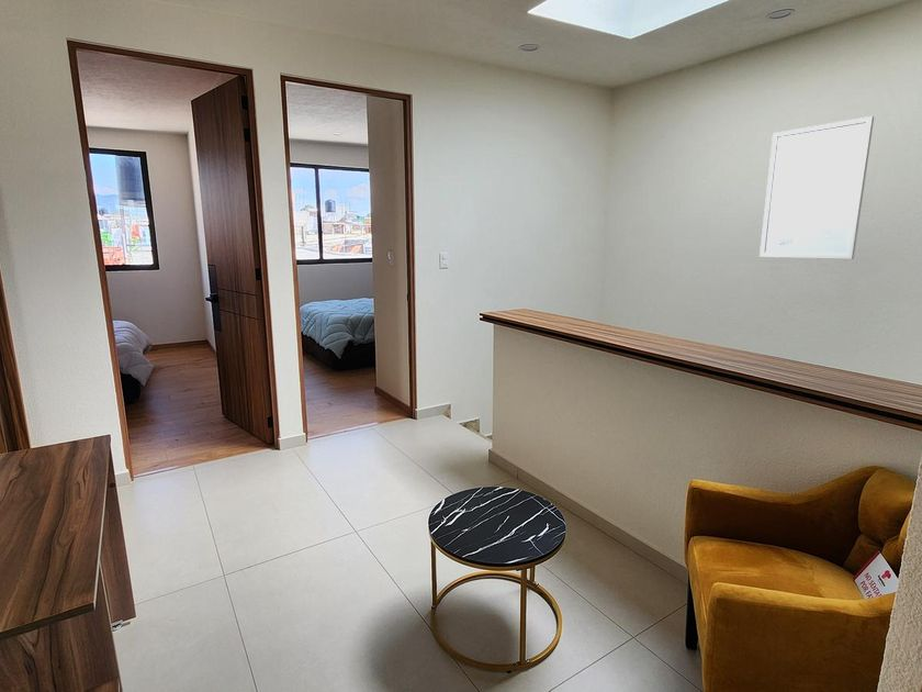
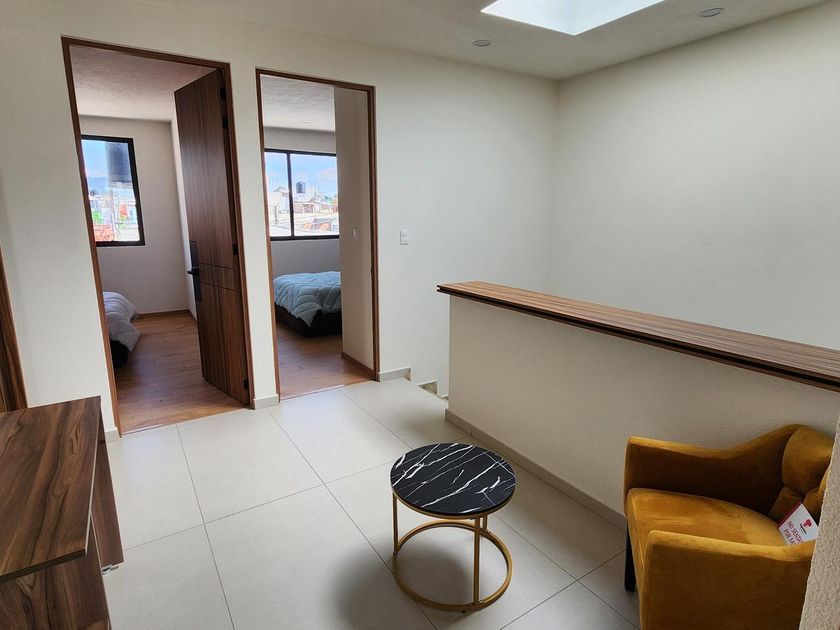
- wall art [758,115,875,260]
